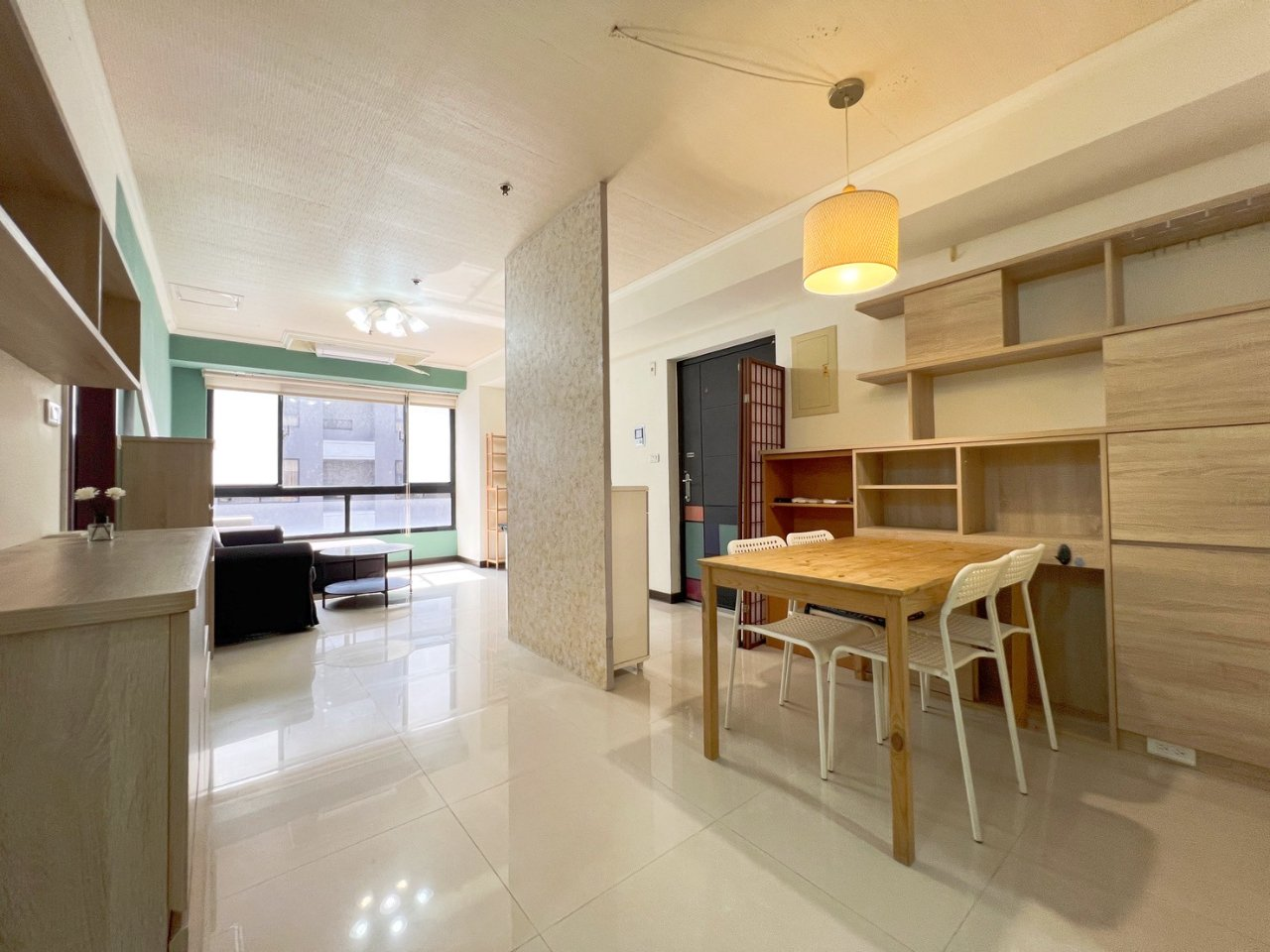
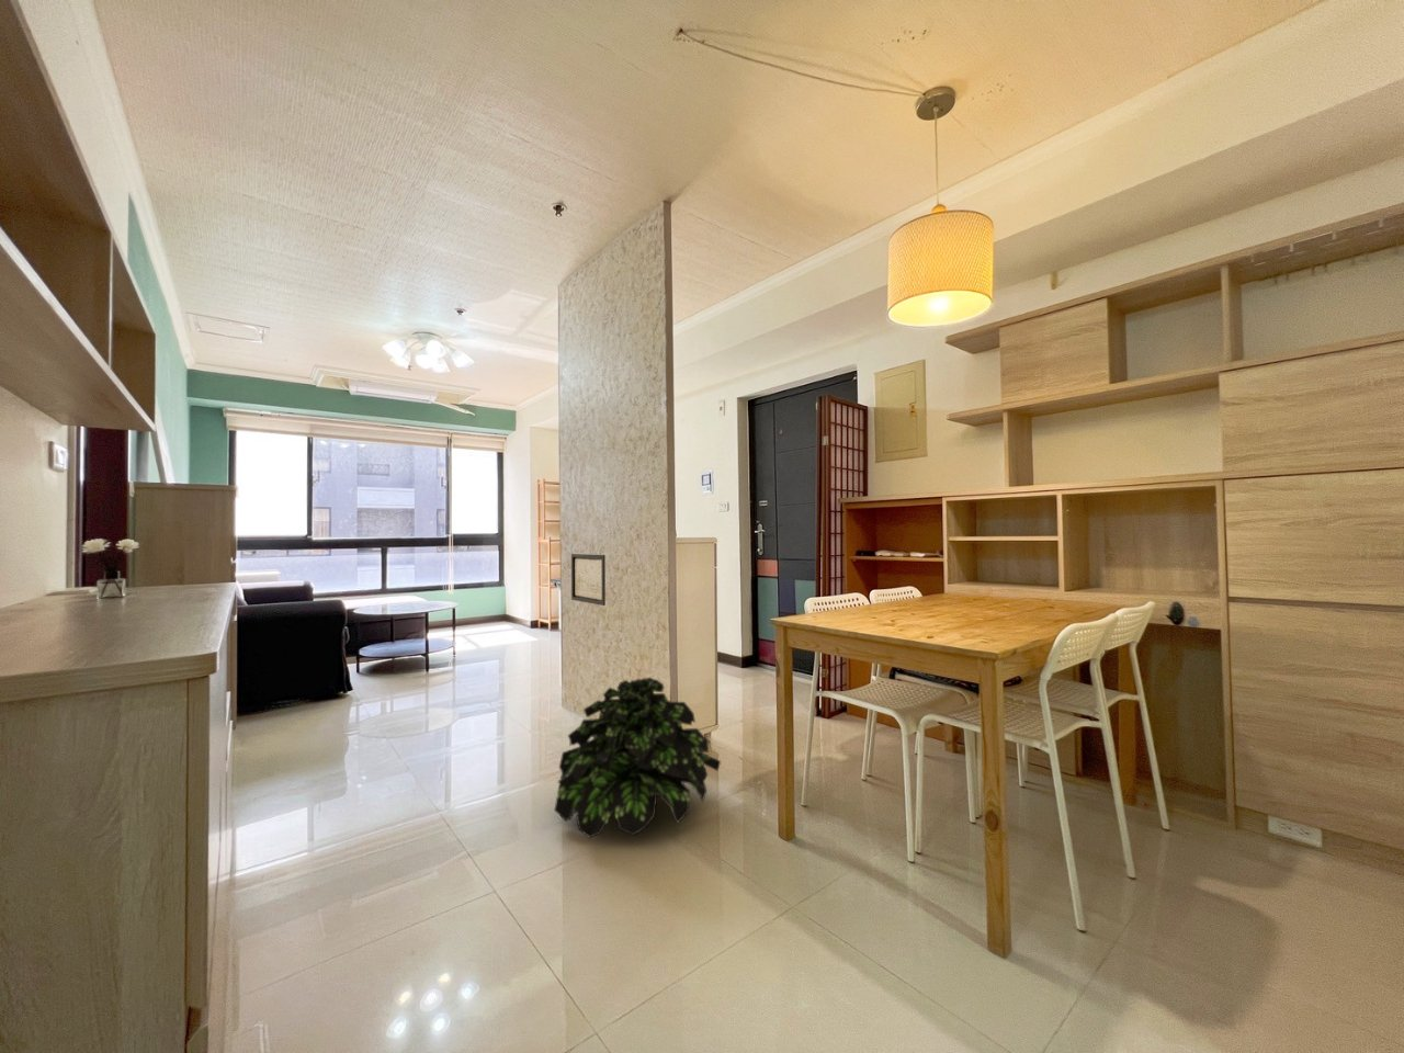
+ potted plant [554,677,722,840]
+ wall art [570,553,607,606]
